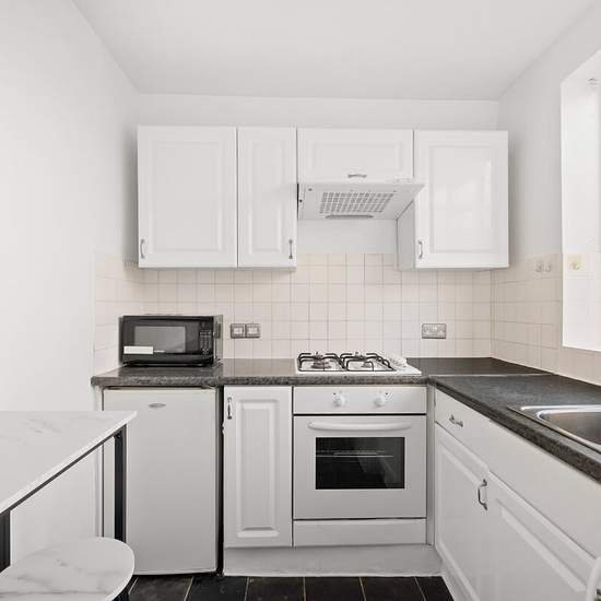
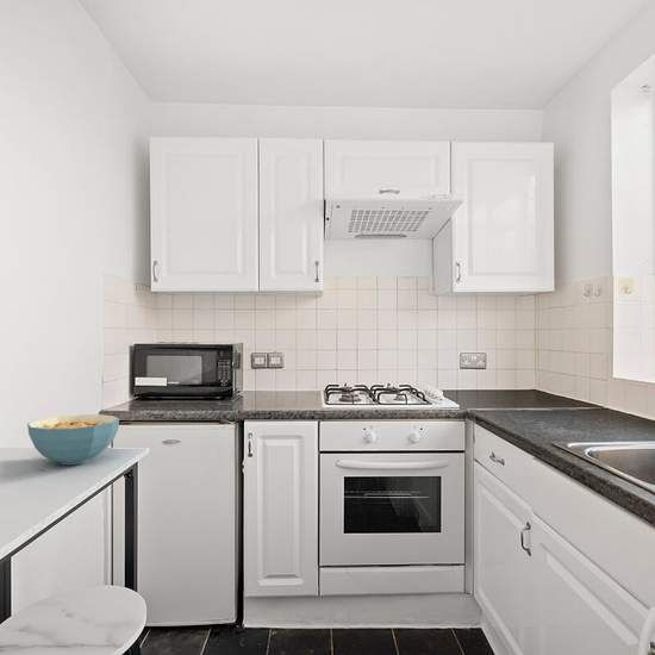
+ cereal bowl [26,413,120,466]
